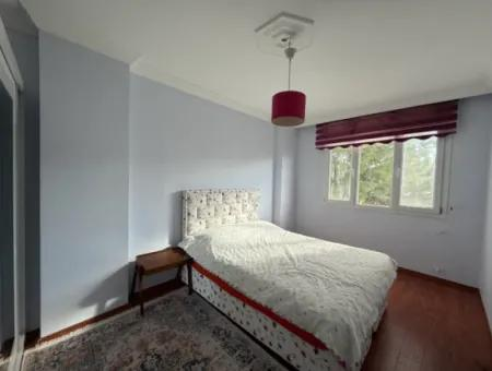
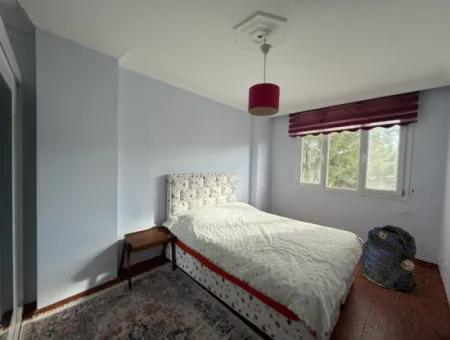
+ backpack [359,224,420,294]
